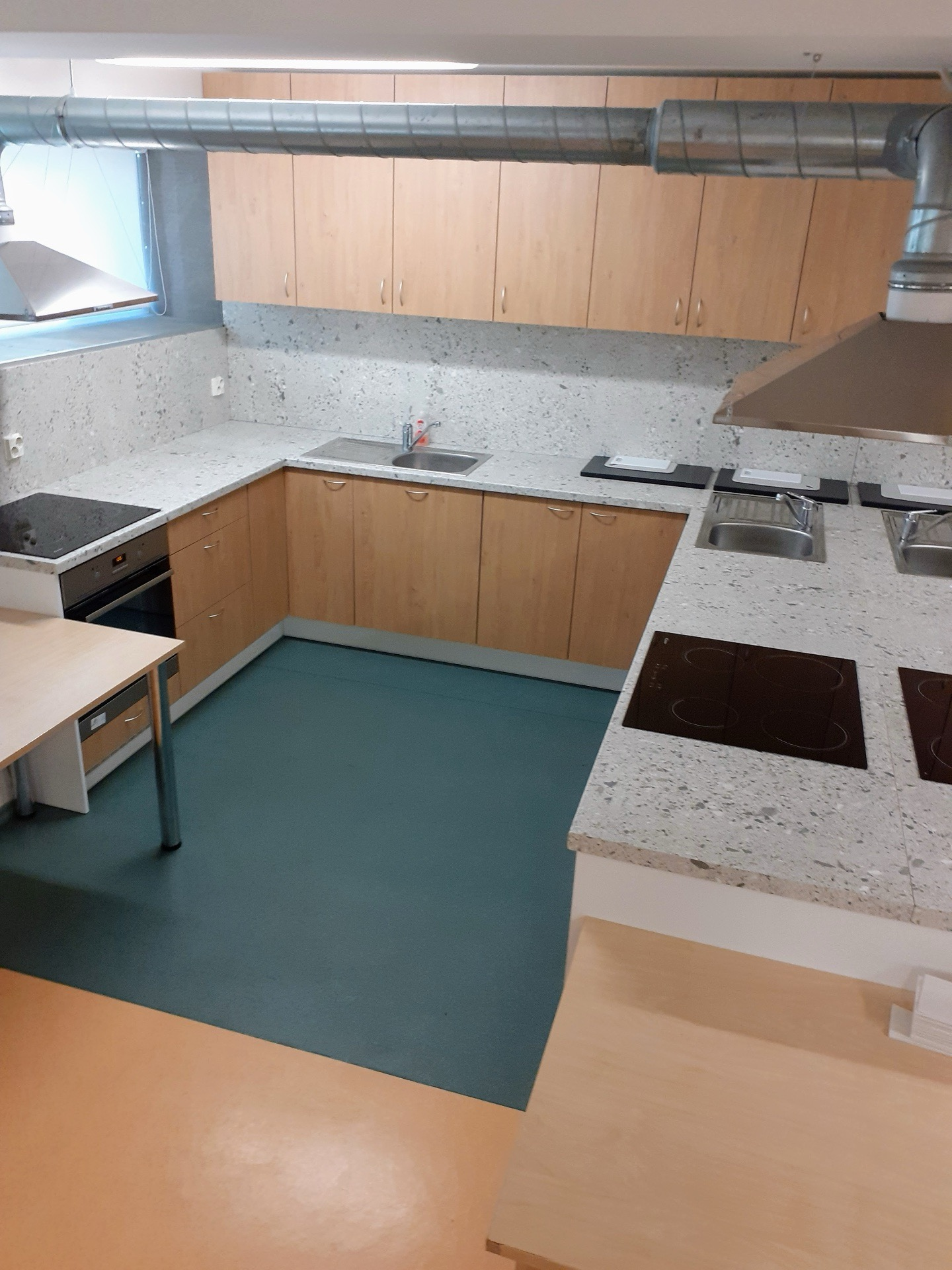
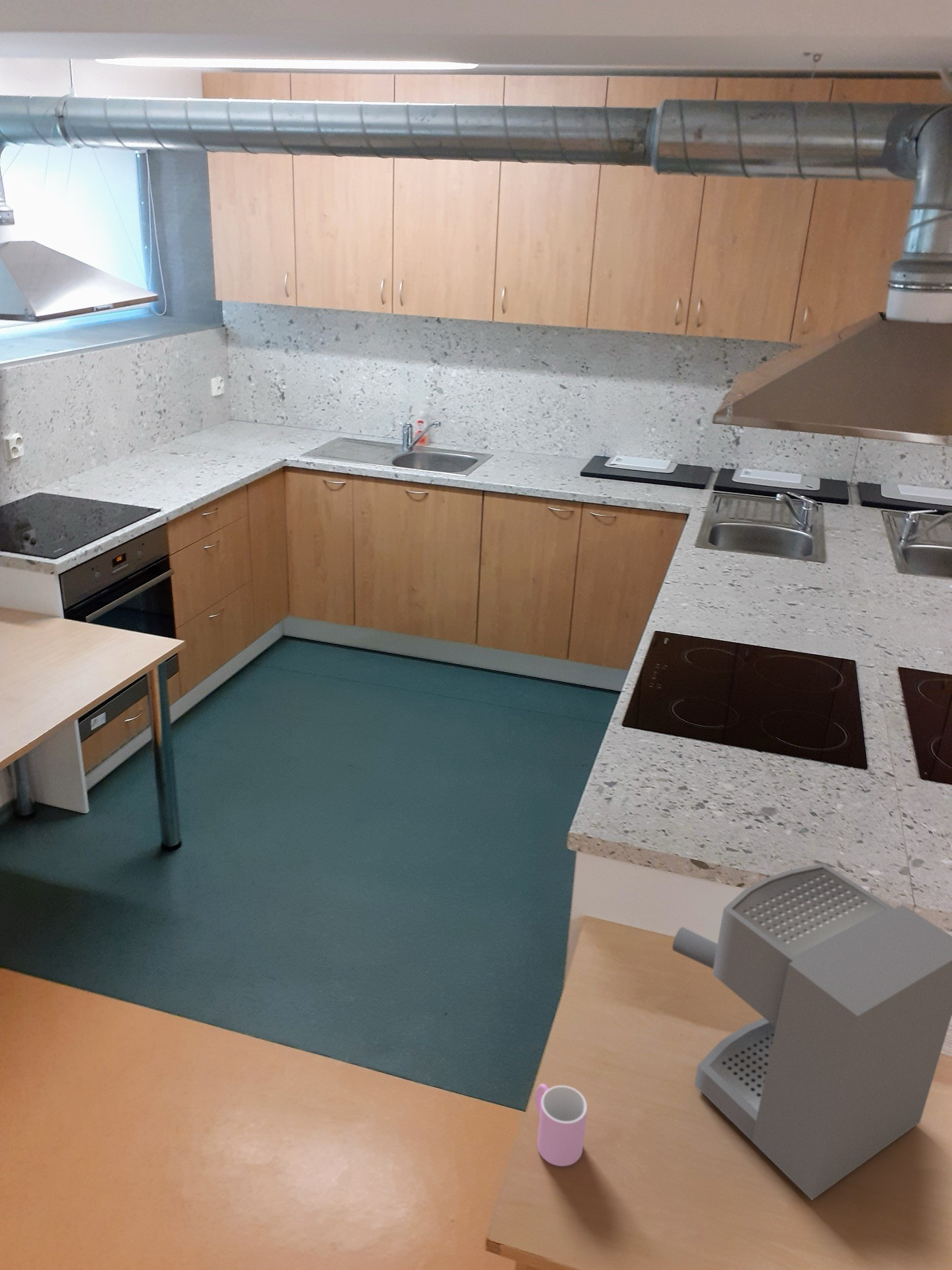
+ cup [535,1083,588,1167]
+ coffee maker [672,863,952,1201]
